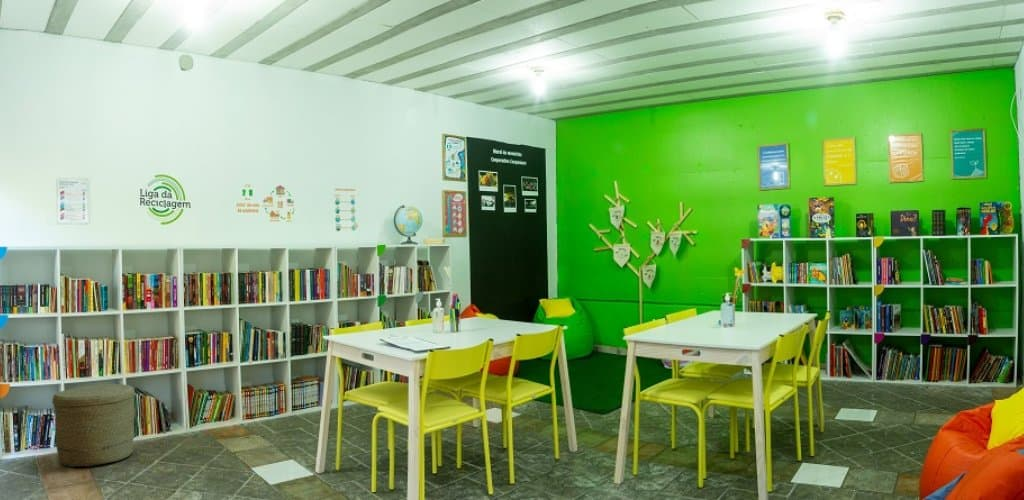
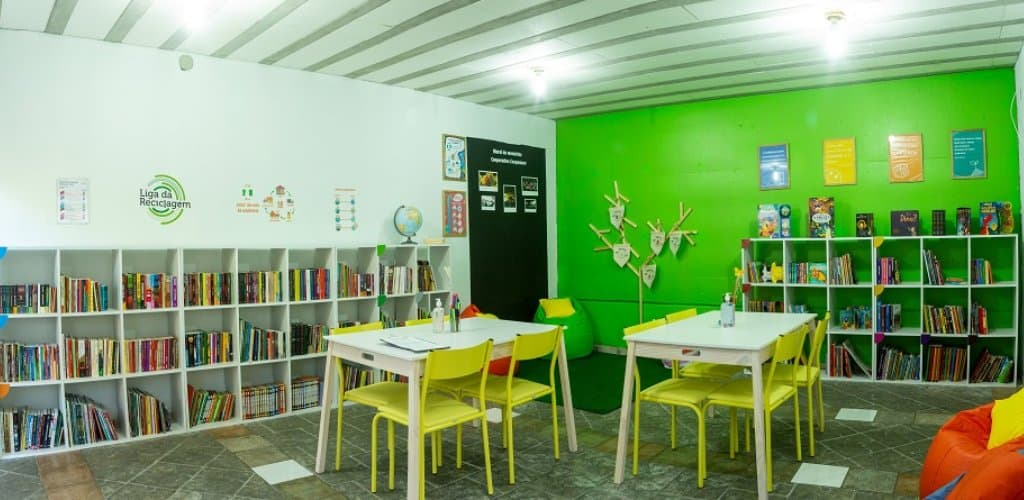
- woven basket [51,383,136,468]
